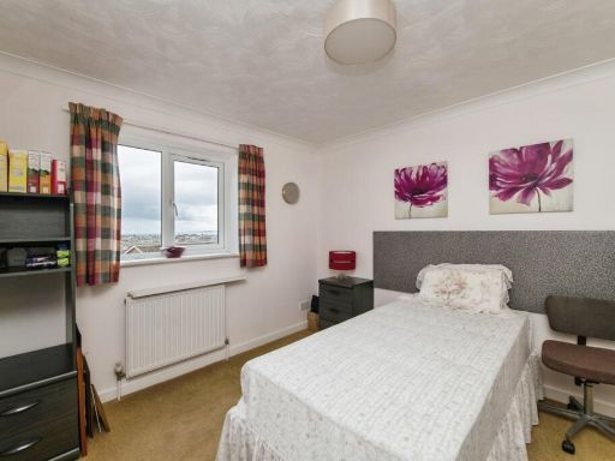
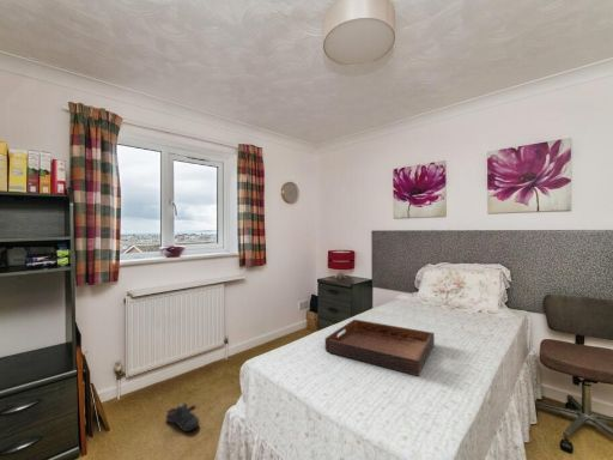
+ shoe [165,402,200,432]
+ serving tray [324,319,436,377]
